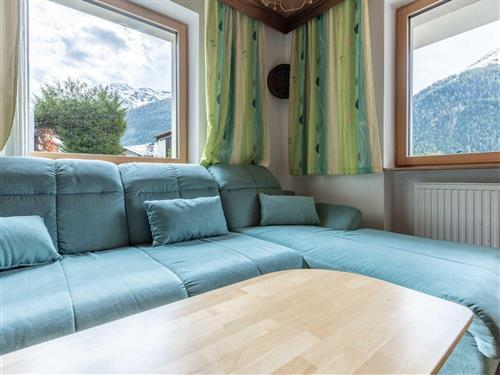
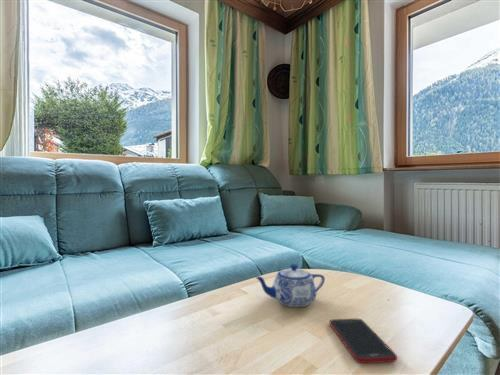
+ cell phone [329,318,398,364]
+ teapot [254,263,326,308]
